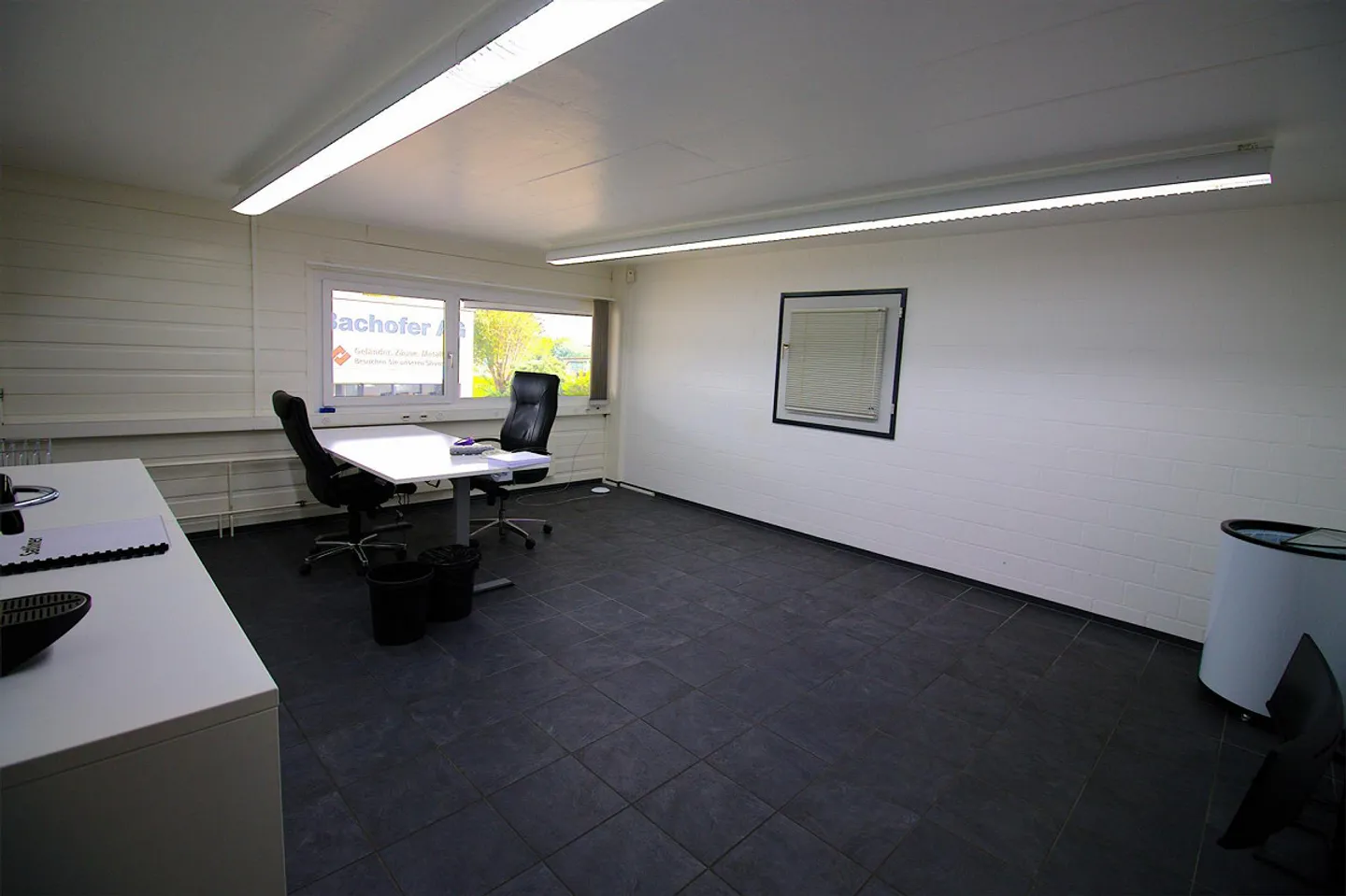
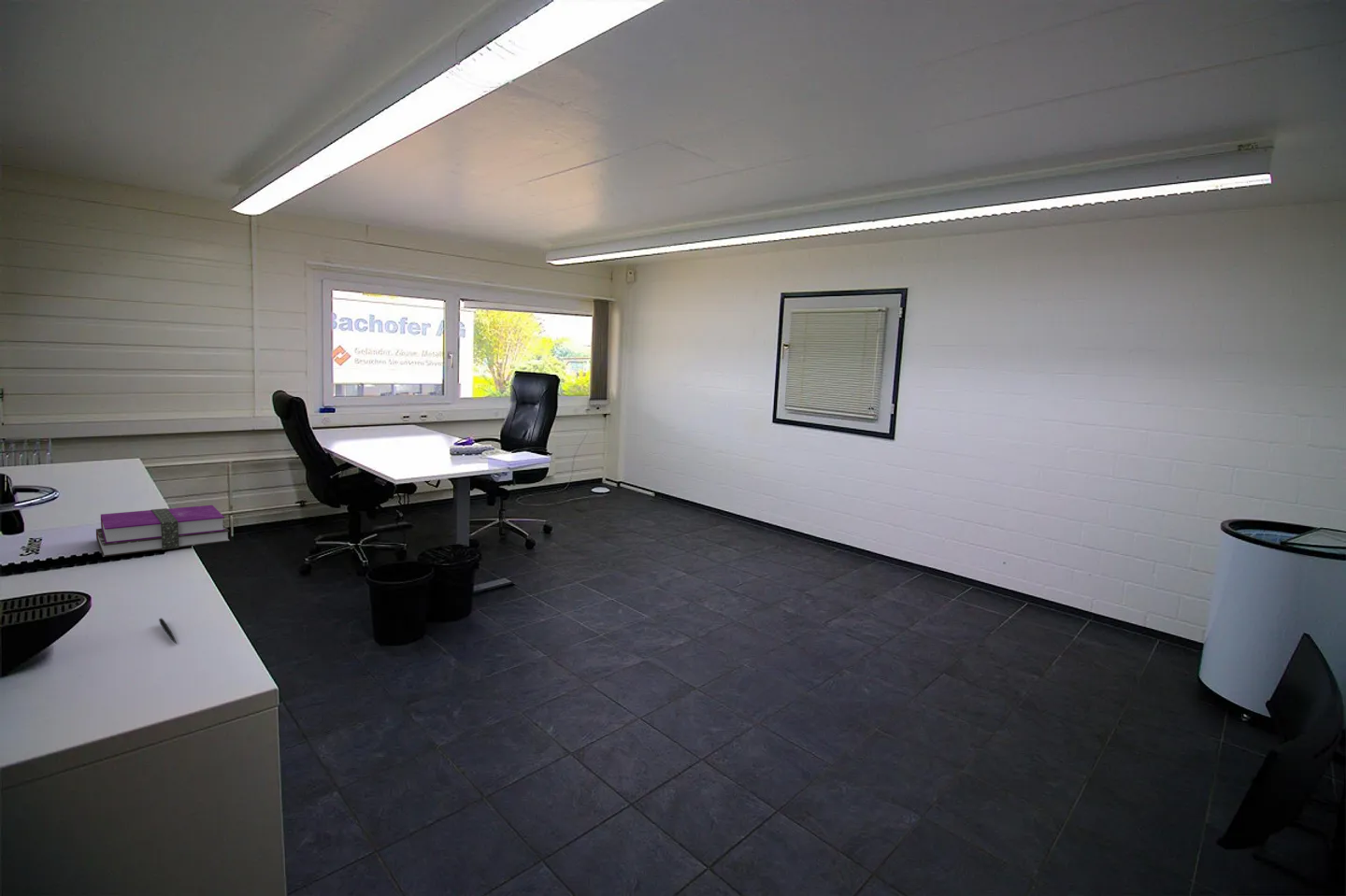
+ pen [158,618,178,645]
+ notebook [95,505,231,558]
